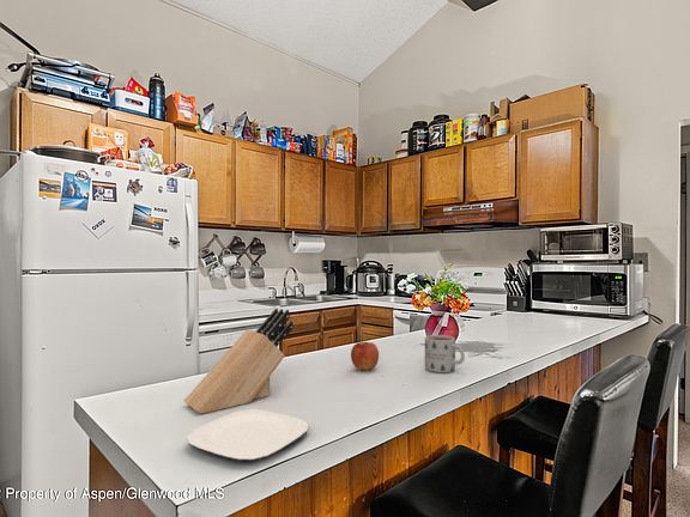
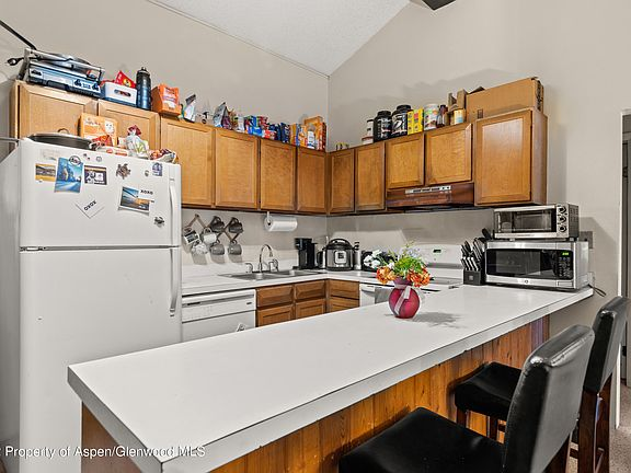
- knife block [183,308,295,415]
- plate [186,409,309,462]
- mug [424,334,466,373]
- apple [350,341,380,371]
